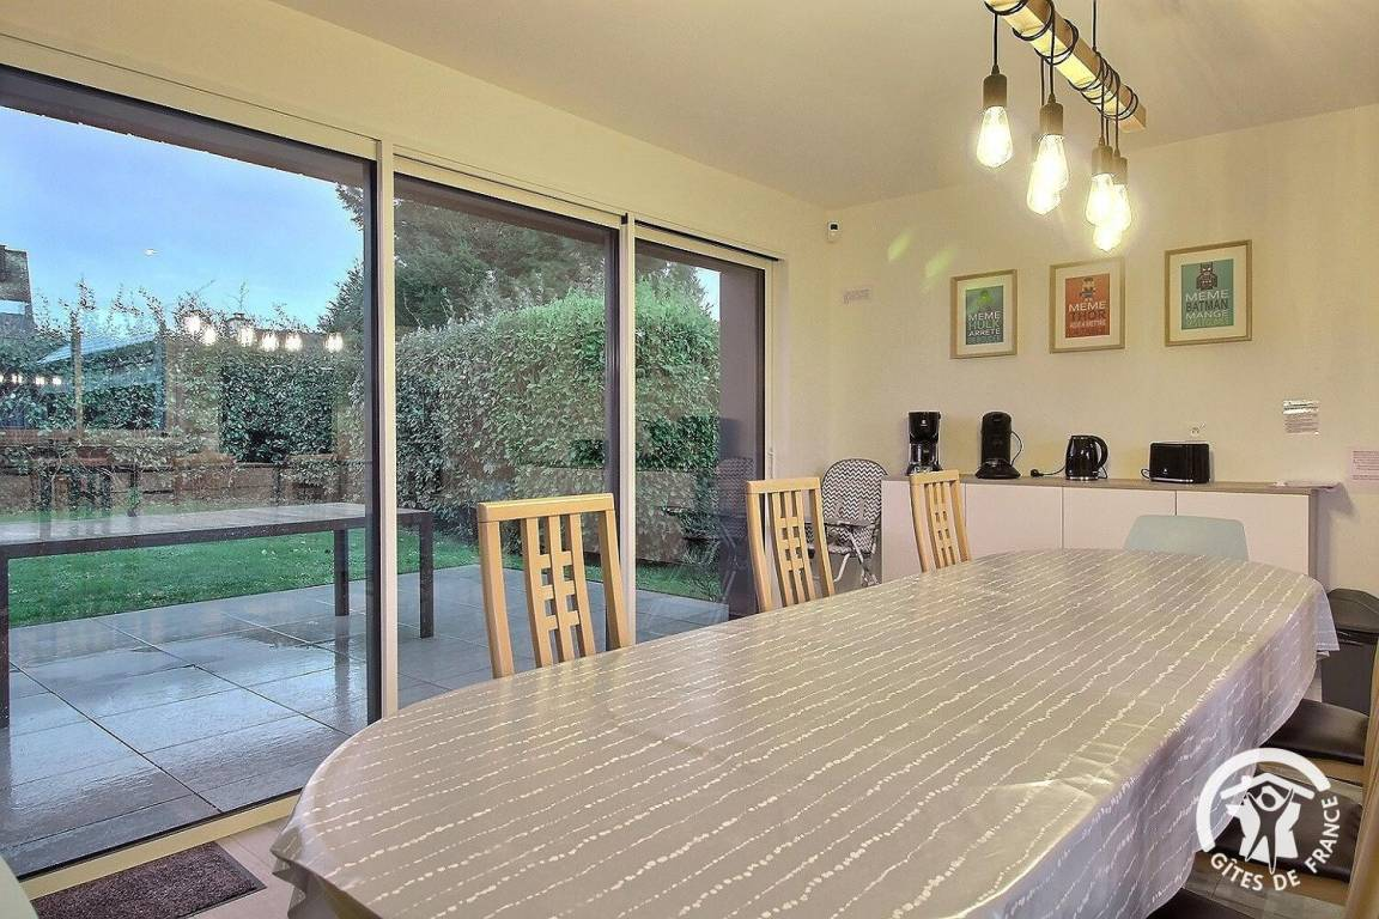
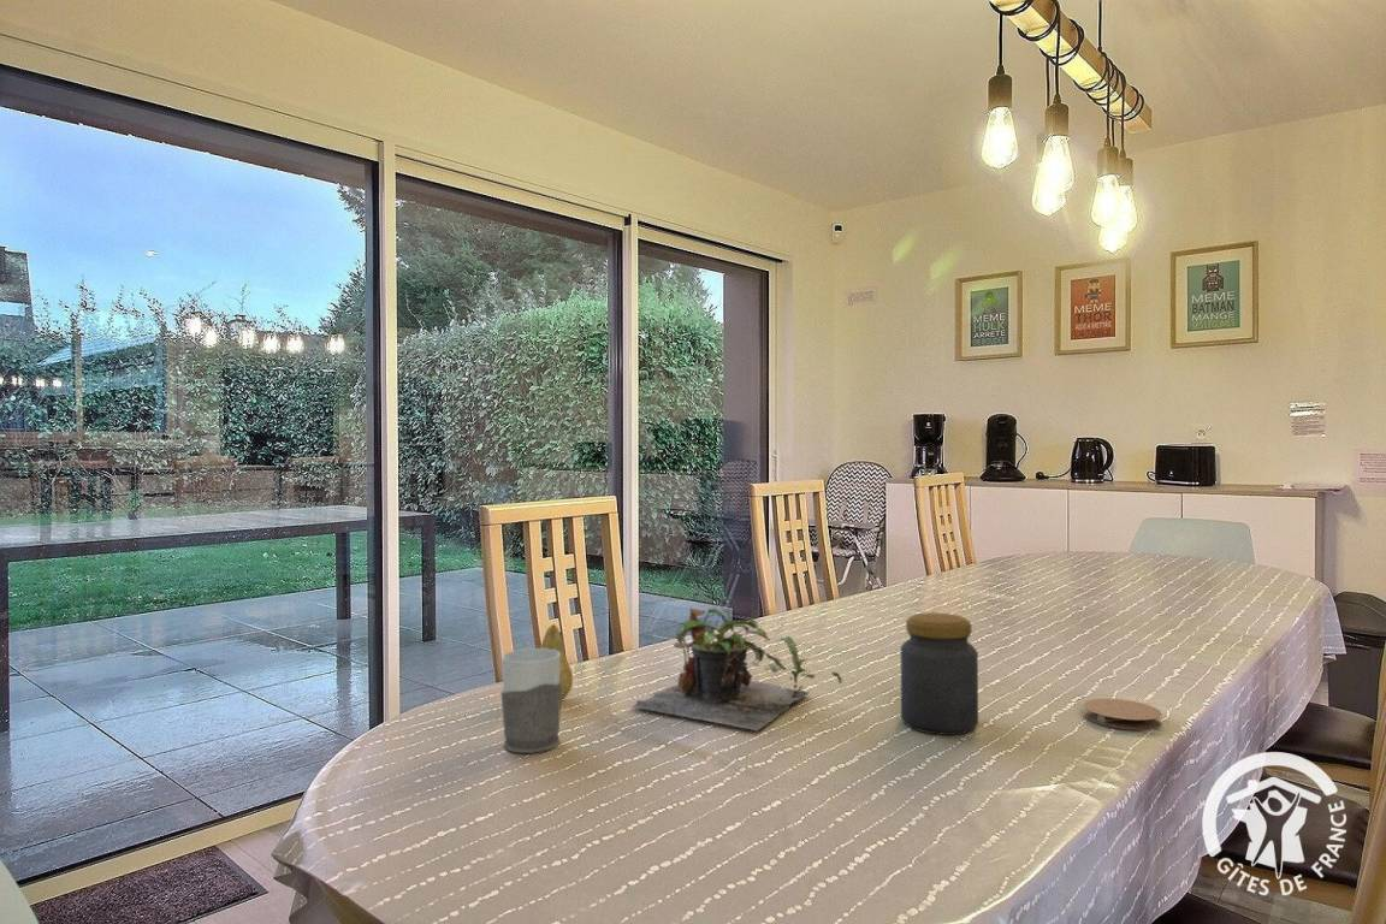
+ fruit [539,623,574,700]
+ coaster [1083,698,1163,732]
+ plant [632,606,845,732]
+ jar [900,611,979,736]
+ mug [499,647,562,754]
